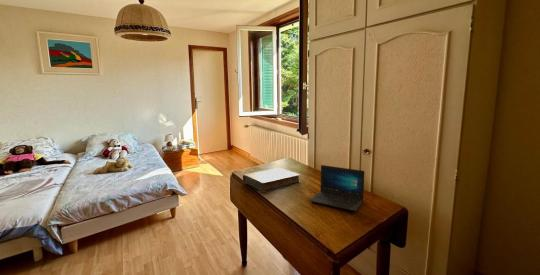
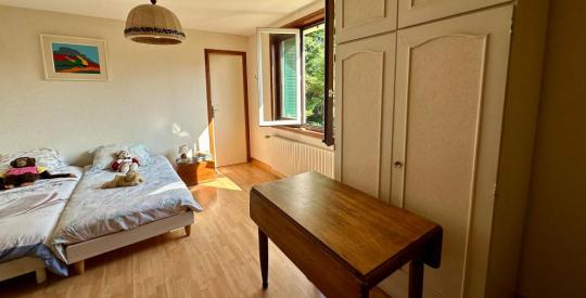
- laptop [309,164,366,212]
- book [242,167,301,193]
